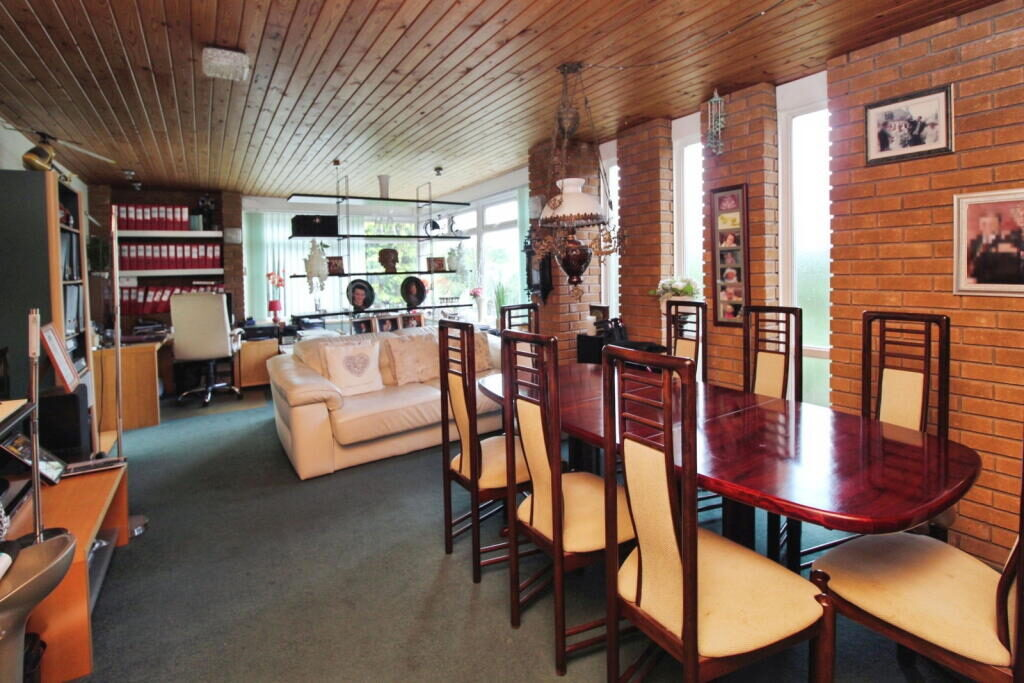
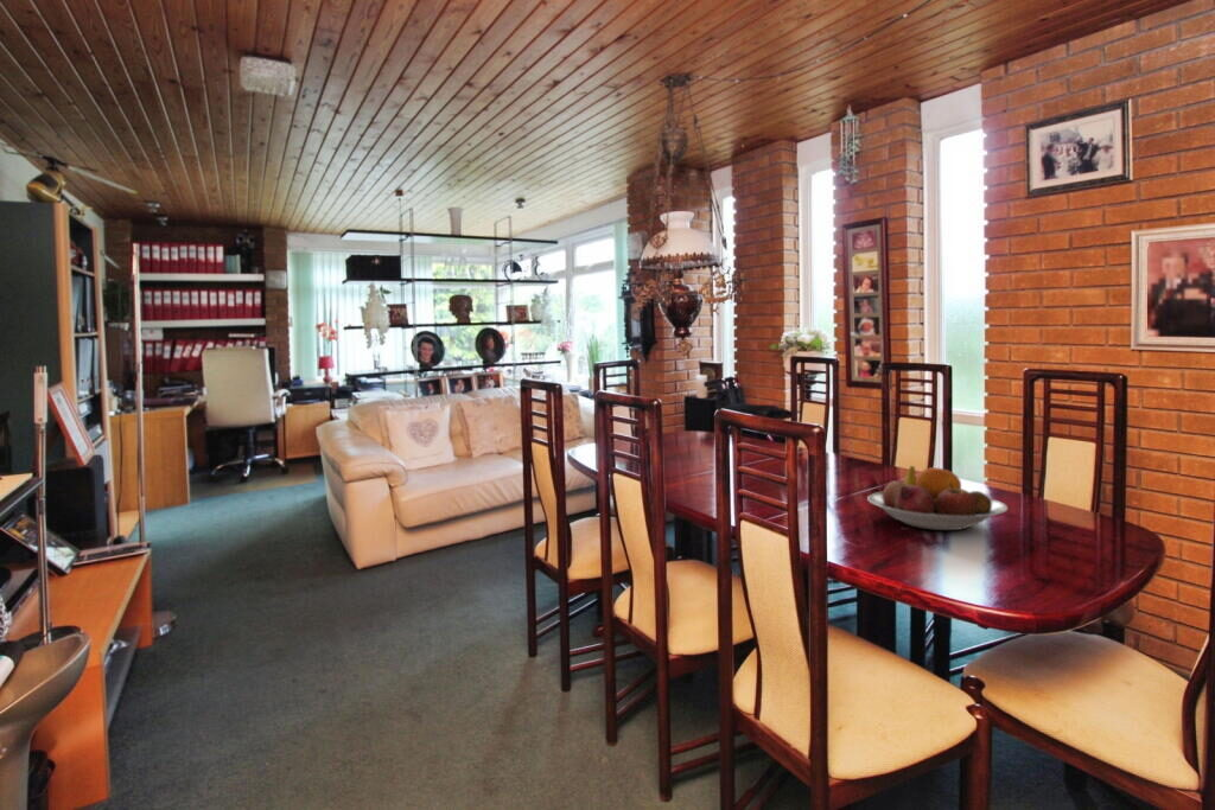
+ fruit bowl [866,465,1009,531]
